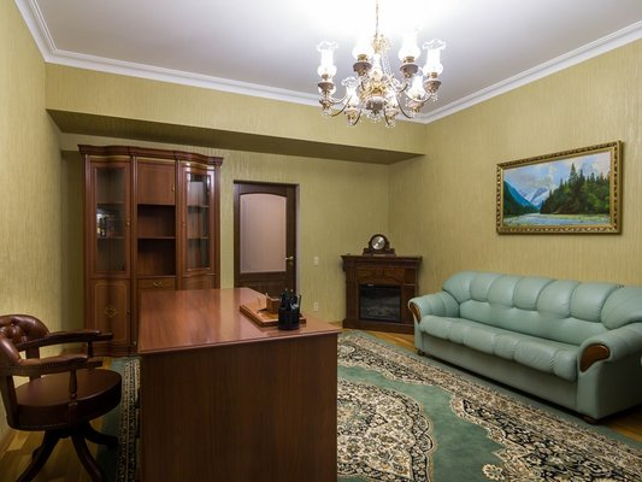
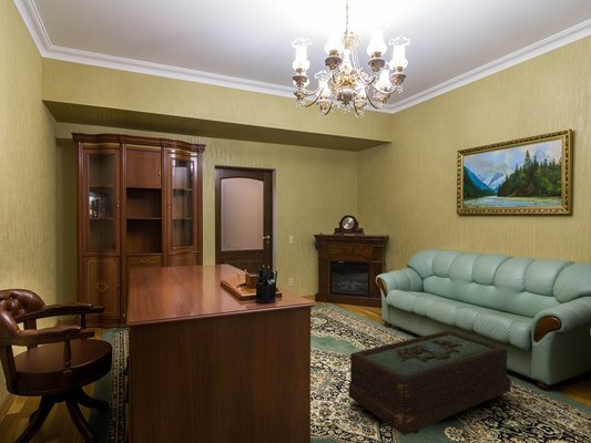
+ coffee table [347,329,512,436]
